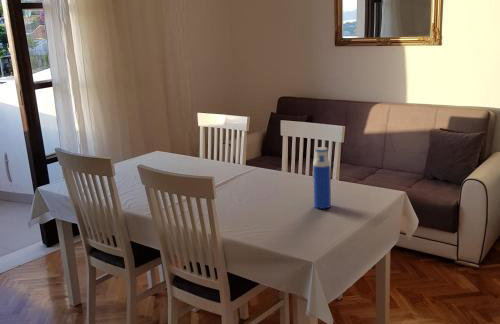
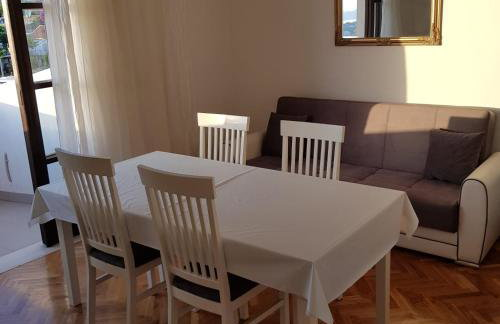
- water bottle [312,146,332,210]
